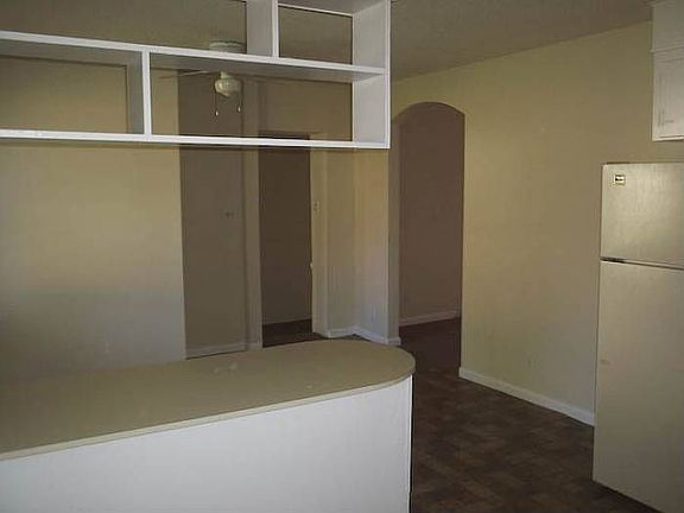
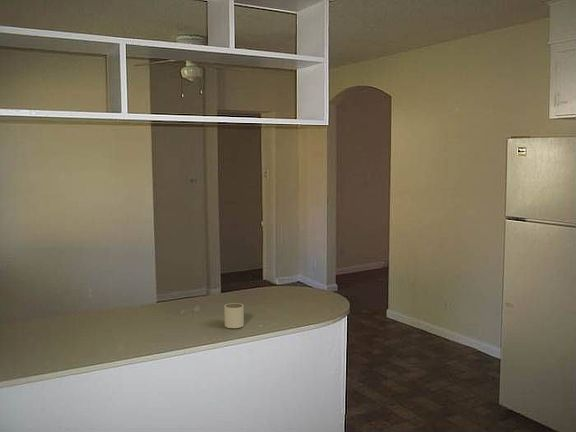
+ mug [223,302,245,329]
